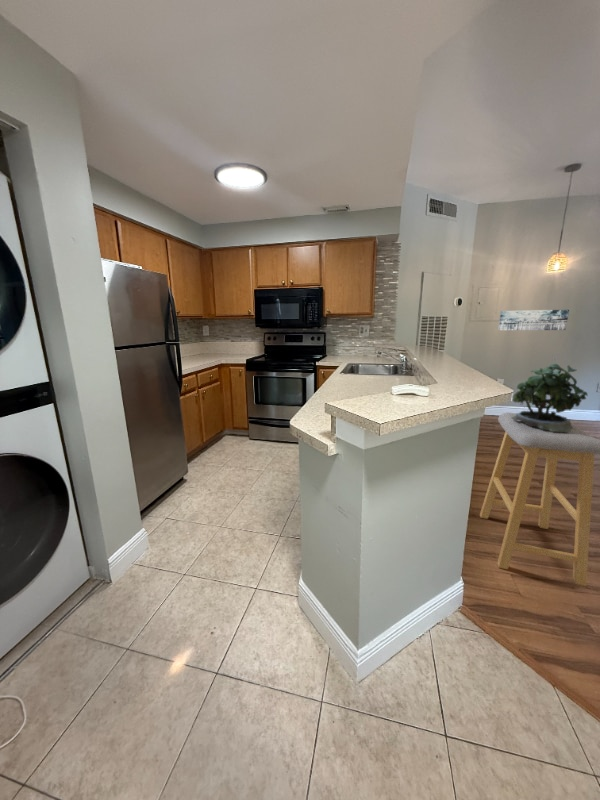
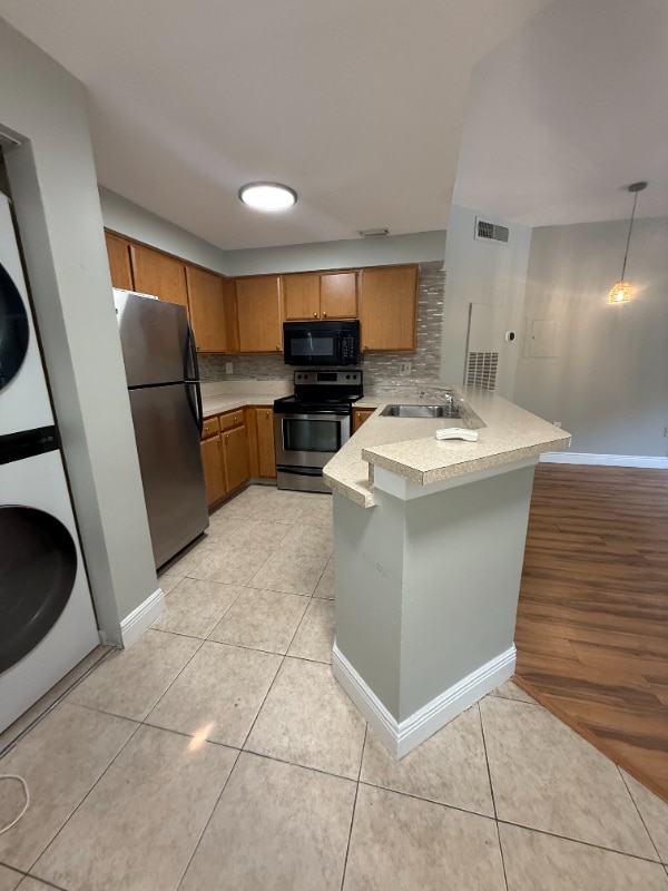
- wall art [497,309,570,331]
- potted plant [512,357,588,432]
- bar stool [479,412,600,587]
